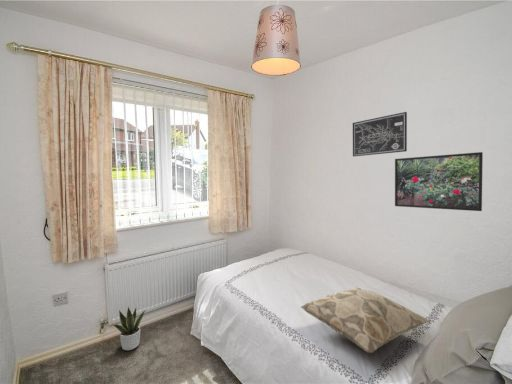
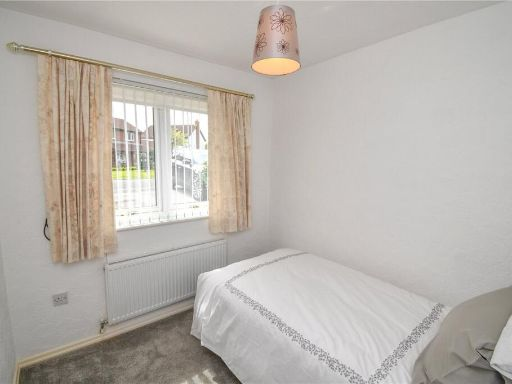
- potted plant [113,305,146,351]
- wall art [352,111,408,157]
- decorative pillow [300,286,432,354]
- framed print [394,151,484,212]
